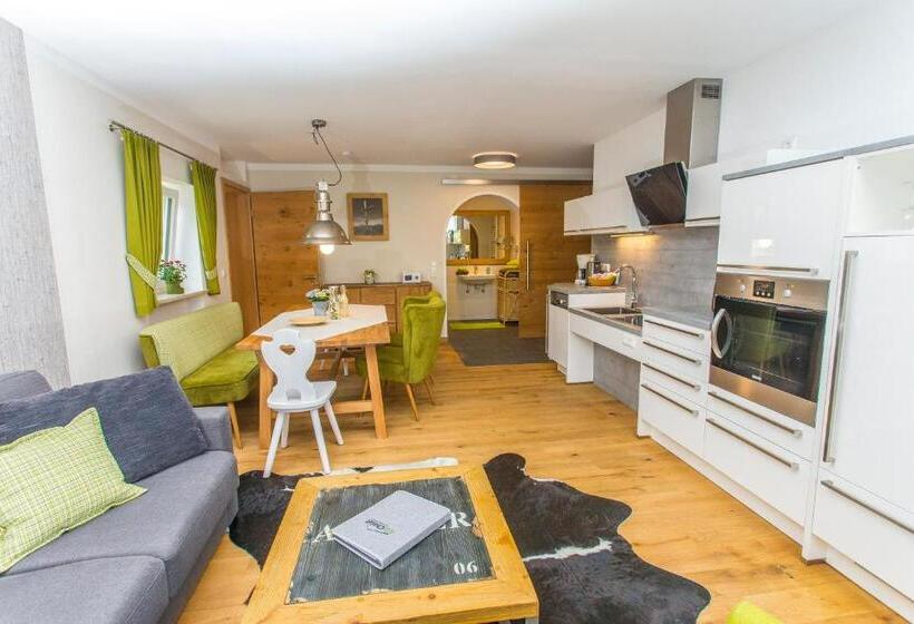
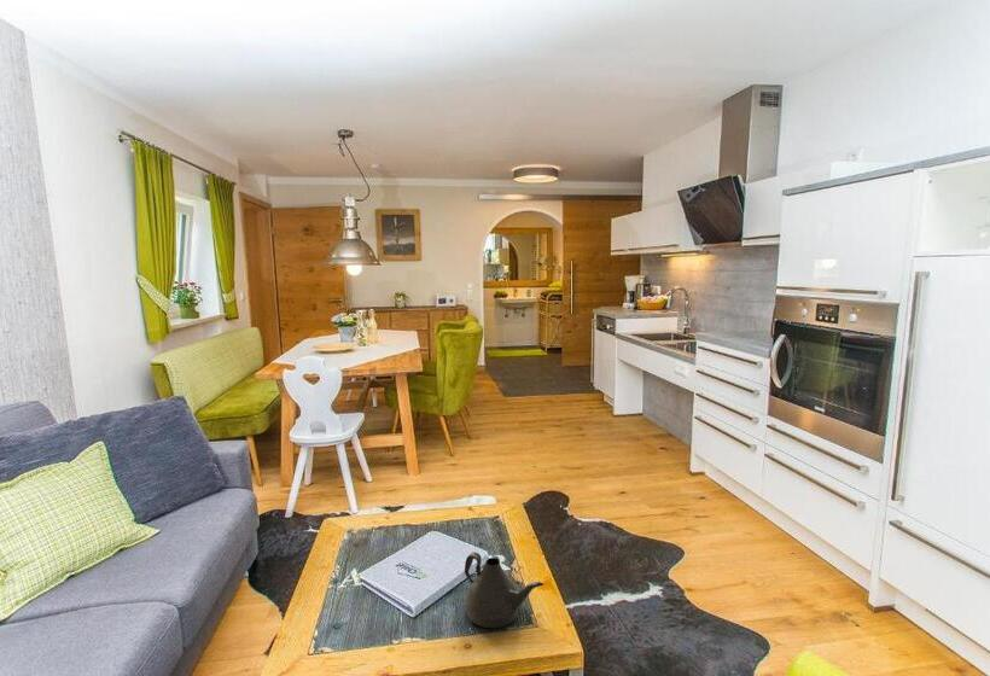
+ teapot [464,550,544,629]
